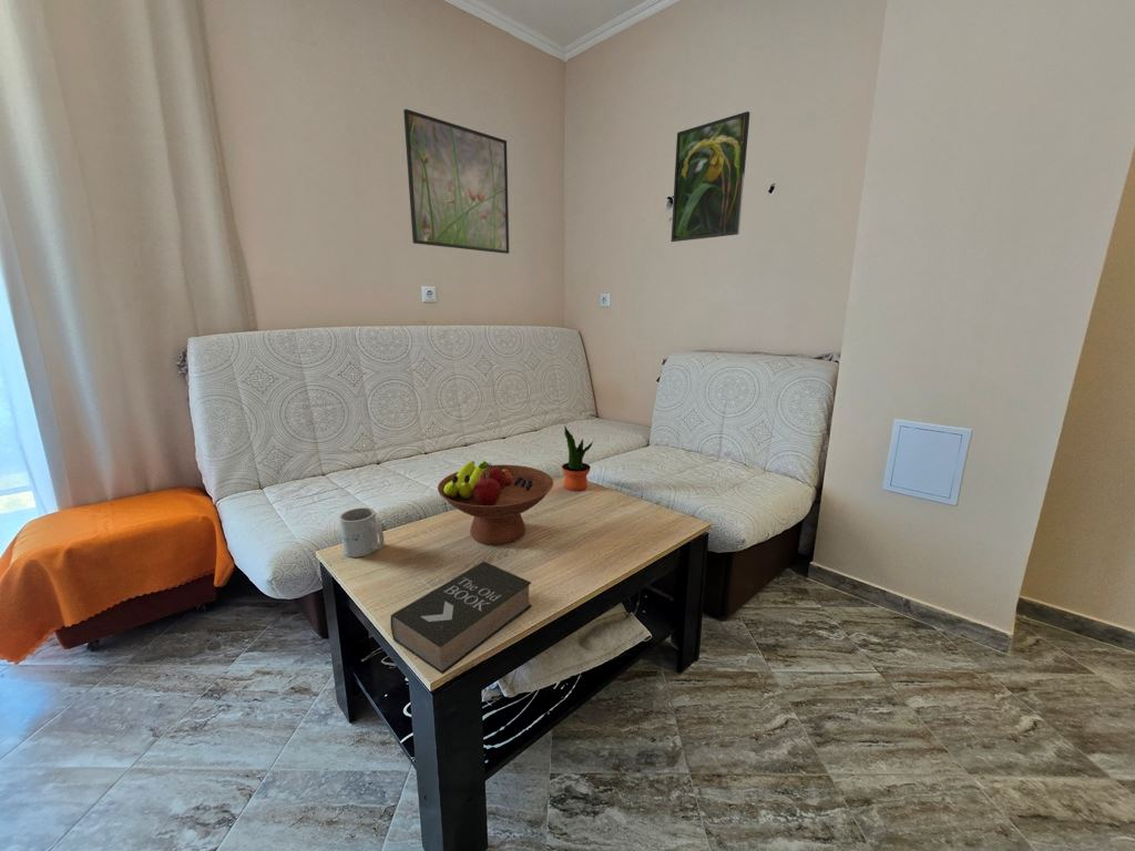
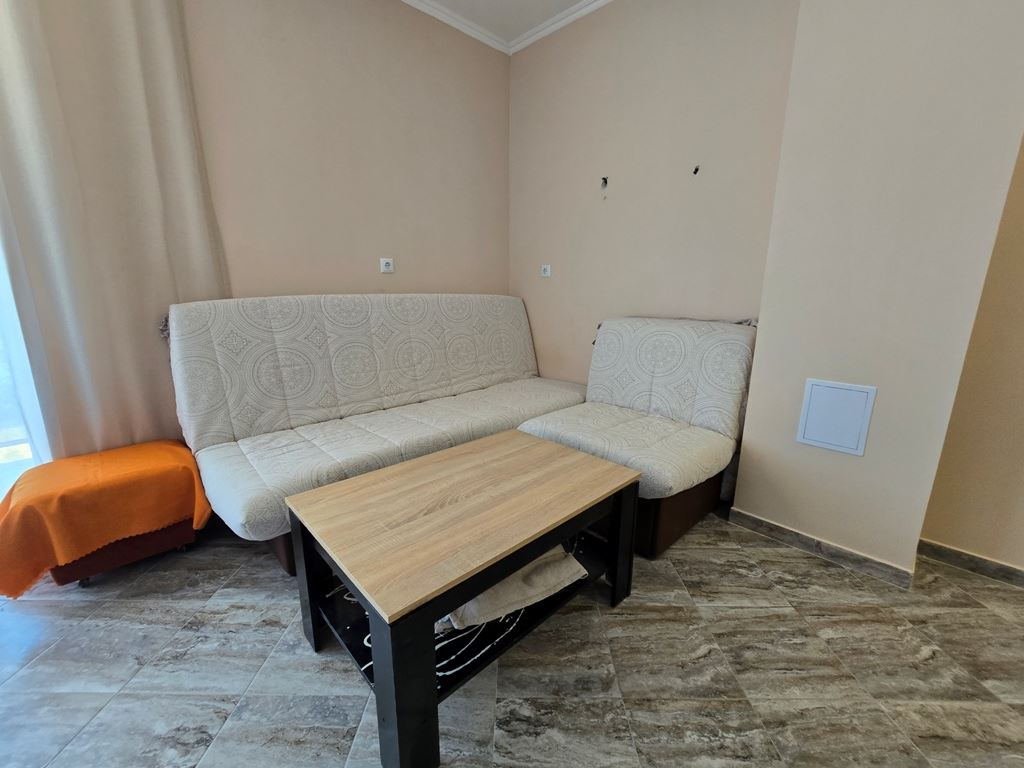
- fruit bowl [437,460,554,546]
- mug [338,506,385,558]
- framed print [669,111,751,244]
- potted plant [561,424,594,492]
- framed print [402,109,510,255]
- book [389,561,533,675]
